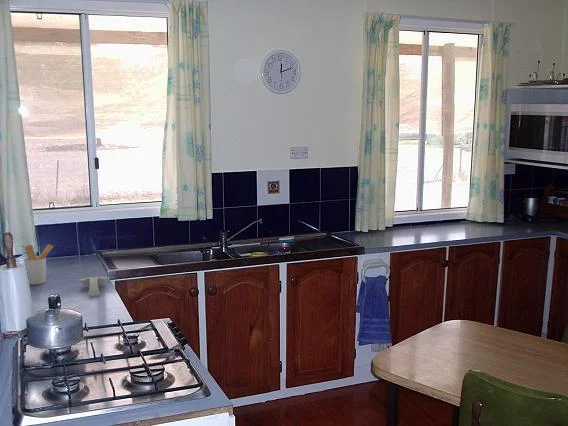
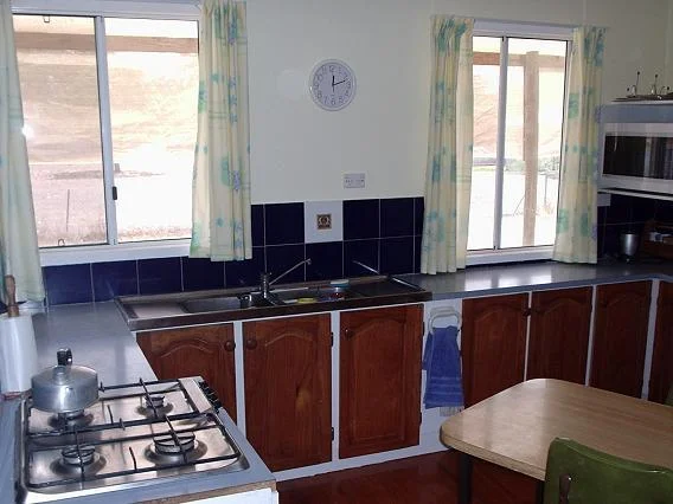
- spoon rest [80,276,108,298]
- utensil holder [23,243,54,286]
